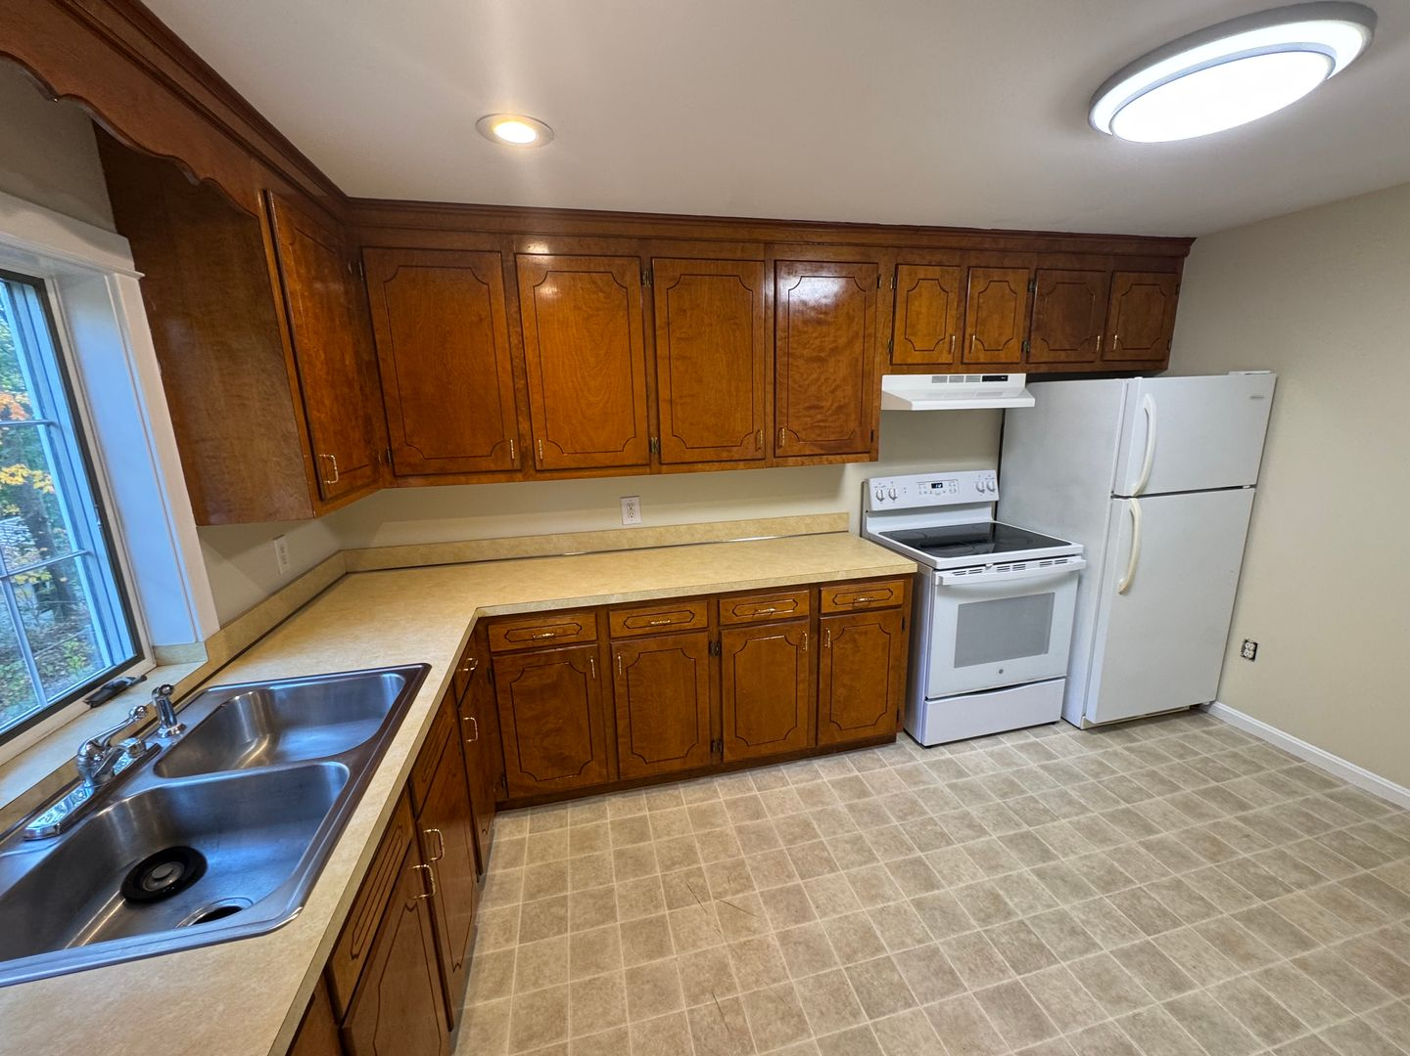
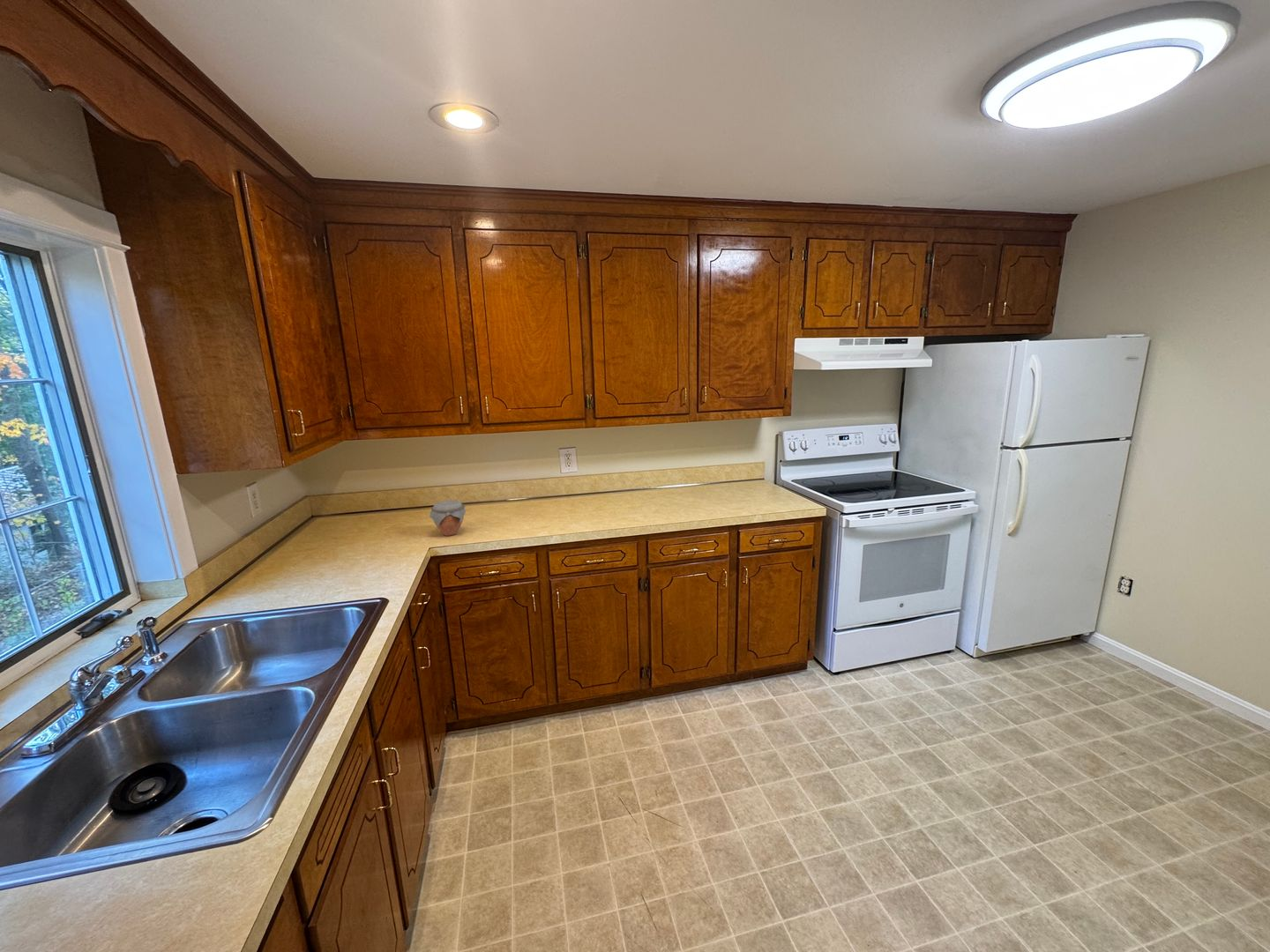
+ jar [429,500,467,537]
